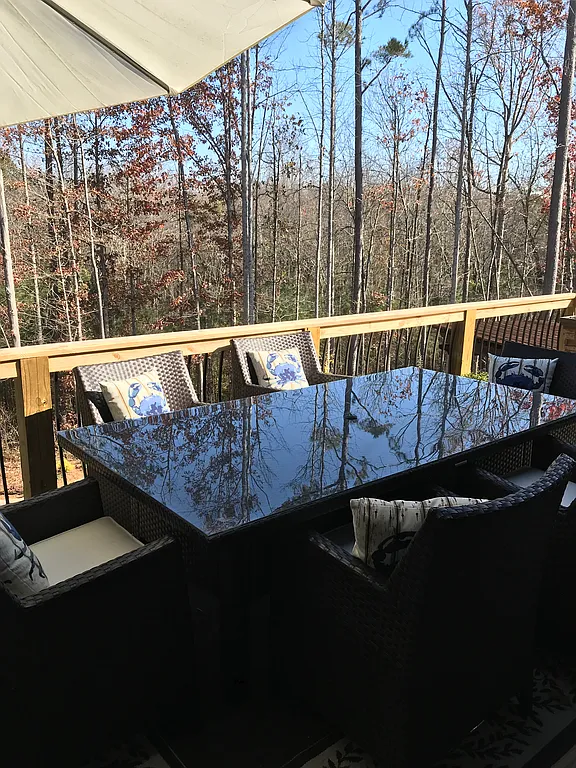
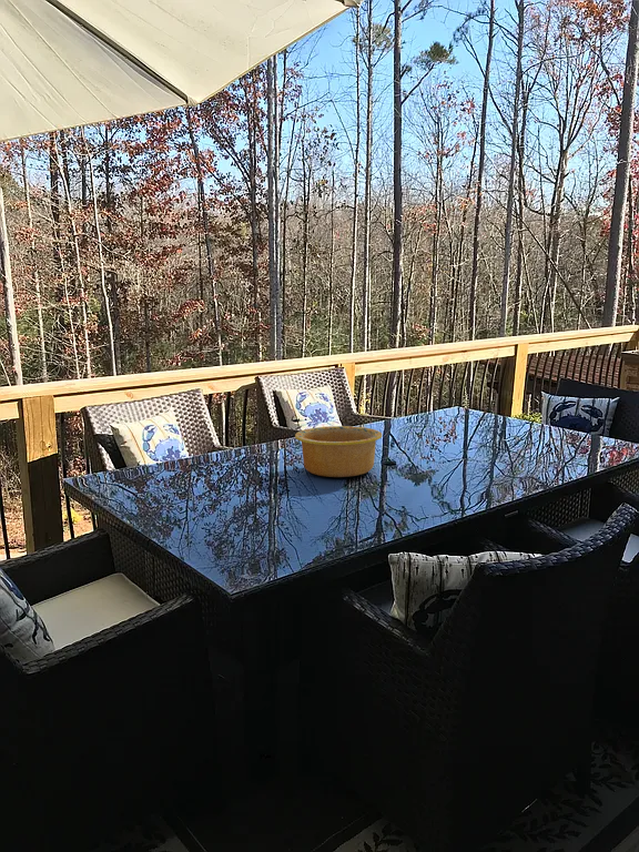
+ bowl [294,425,383,478]
